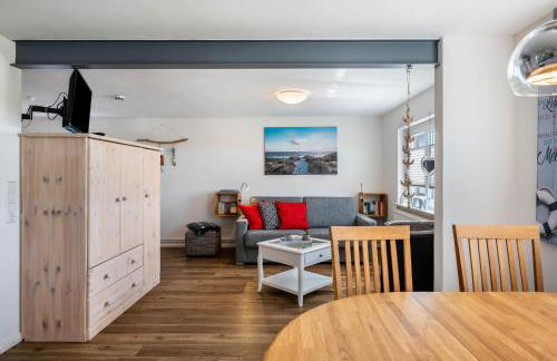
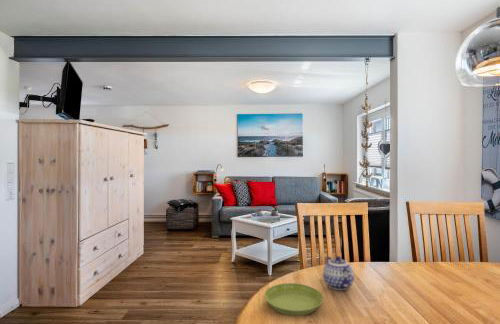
+ teapot [322,255,355,291]
+ saucer [264,282,324,317]
